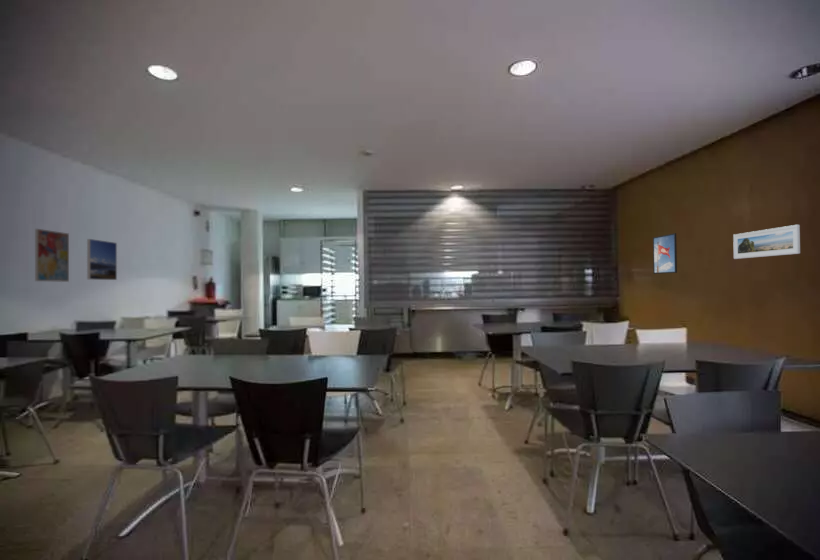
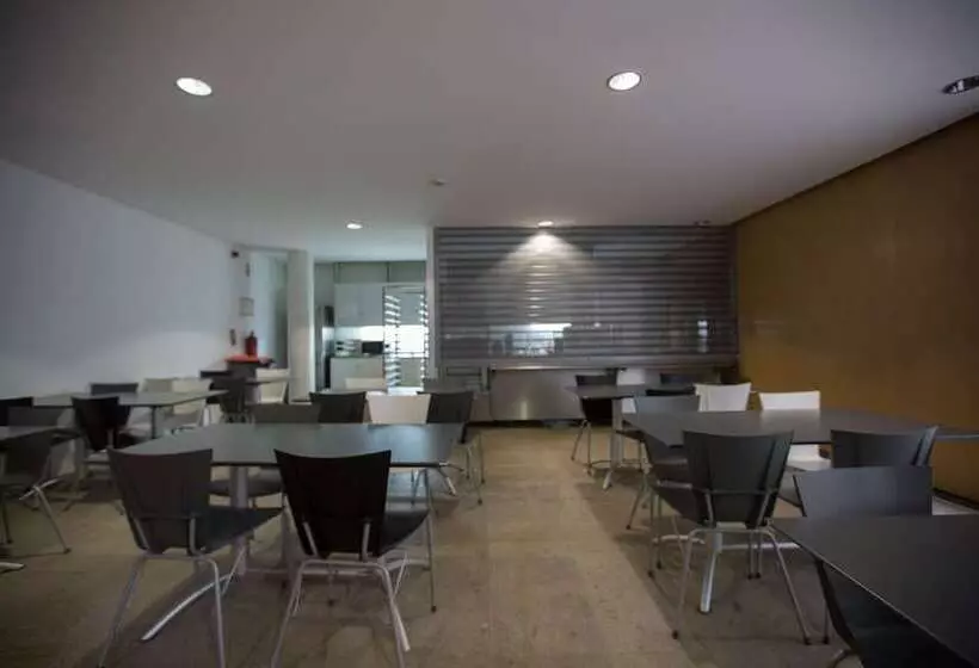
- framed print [86,238,118,281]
- wall art [34,228,70,283]
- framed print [652,232,678,275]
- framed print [732,224,801,260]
